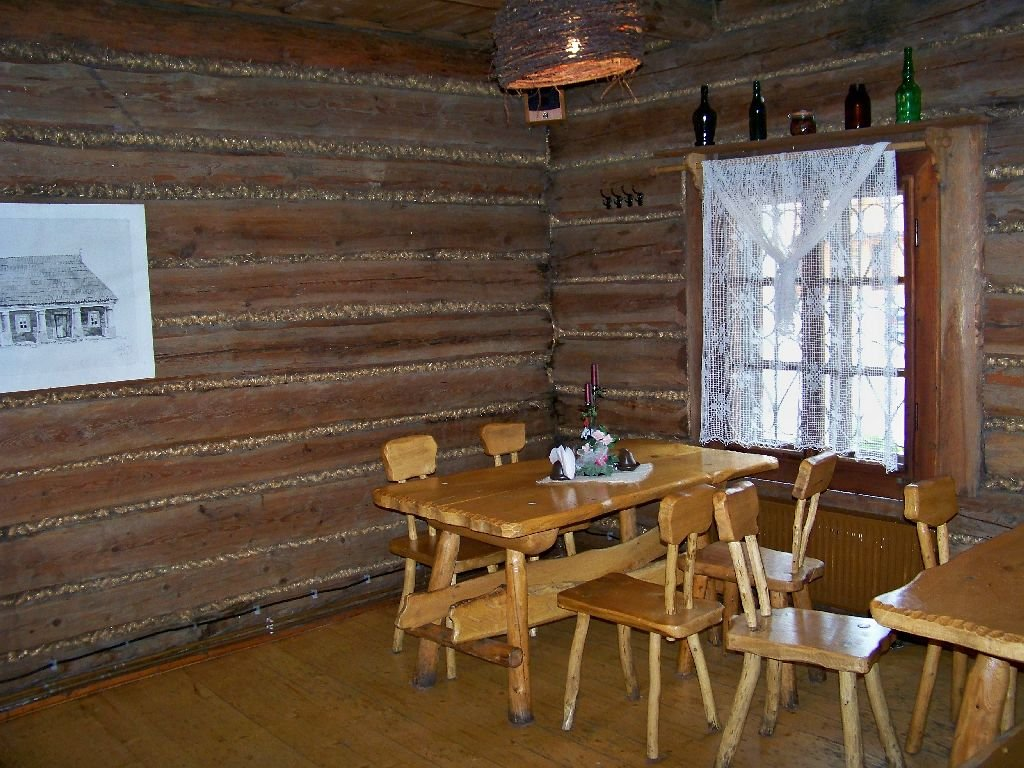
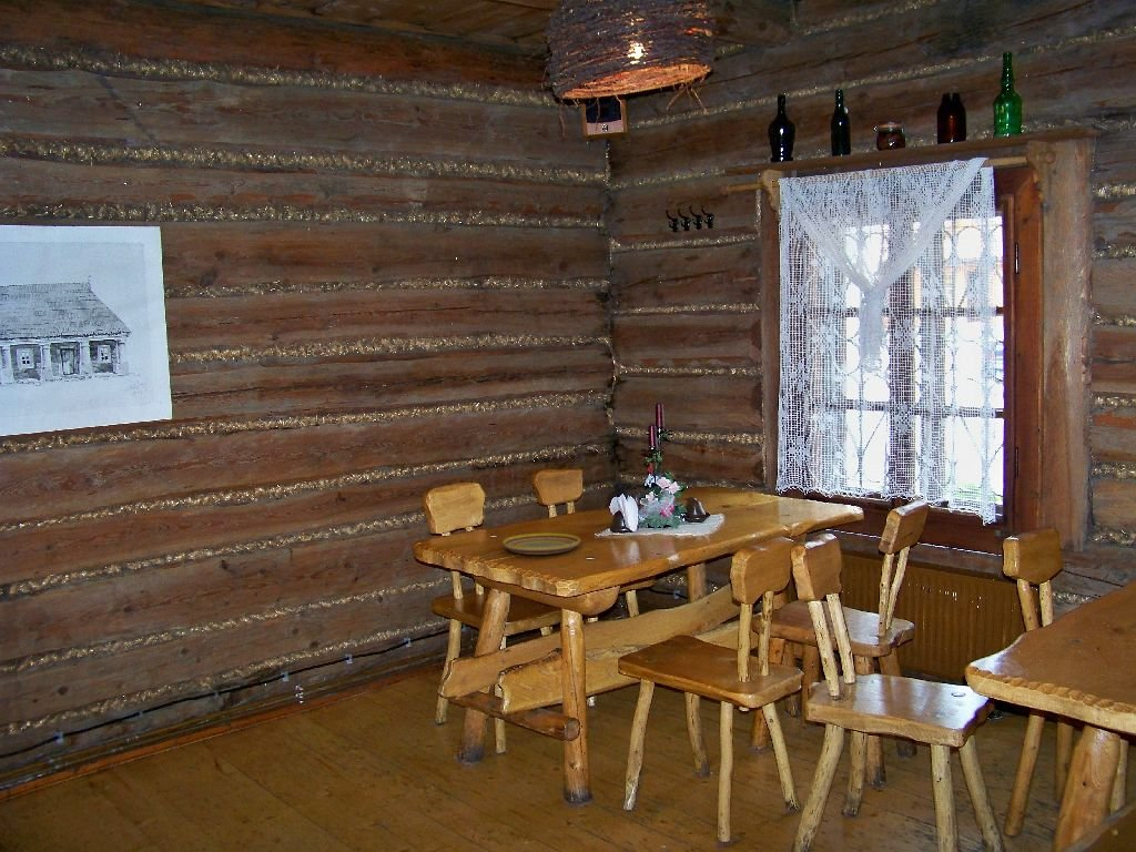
+ plate [501,532,581,556]
